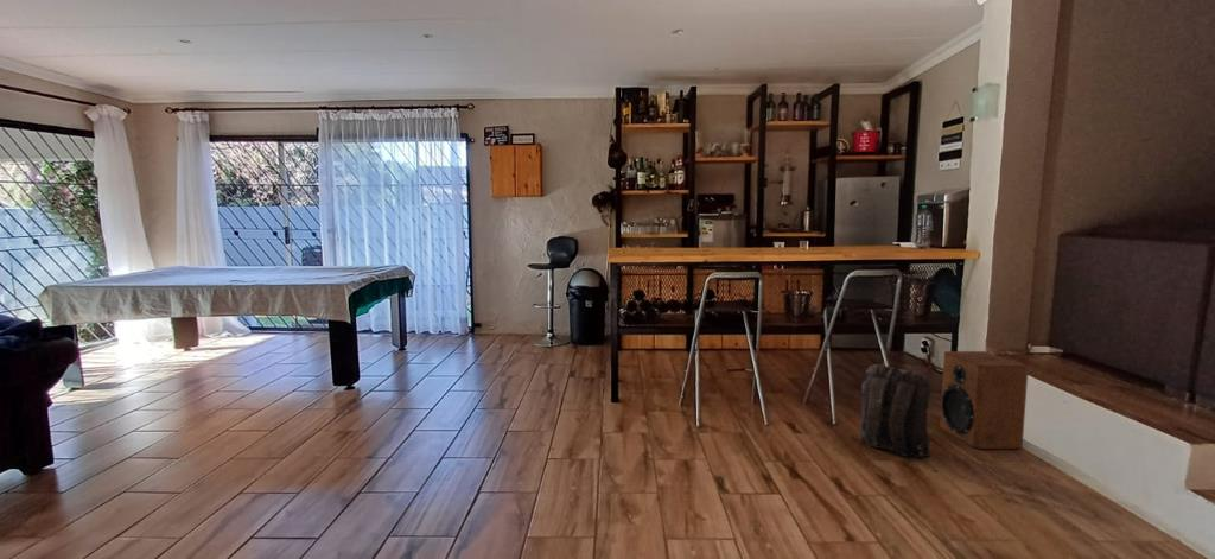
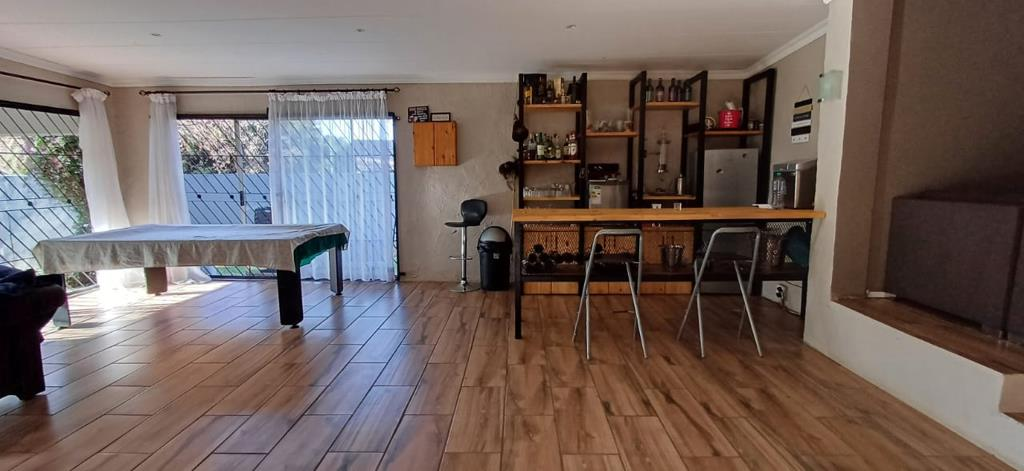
- backpack [859,364,931,459]
- speaker [939,350,1030,450]
